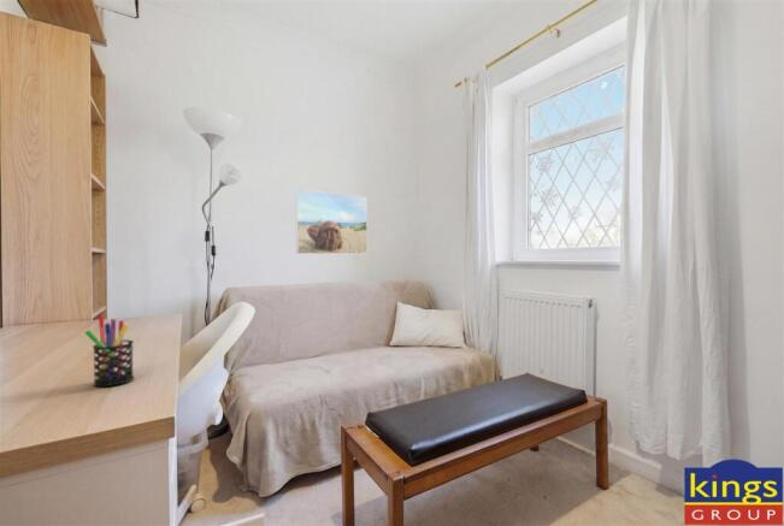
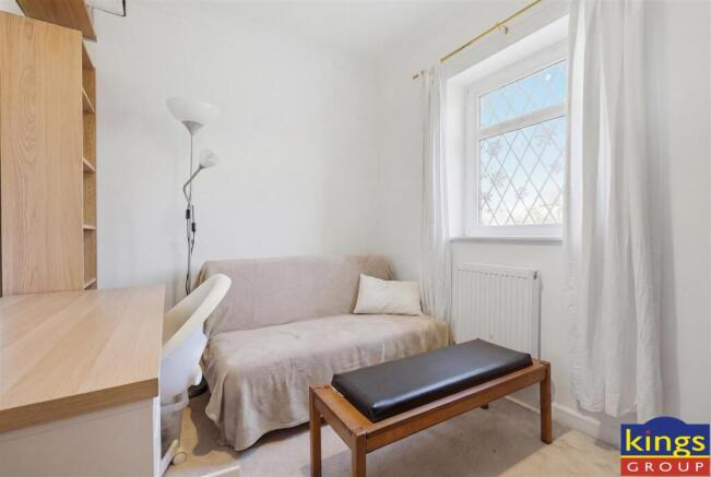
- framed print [295,189,369,255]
- pen holder [84,314,135,388]
